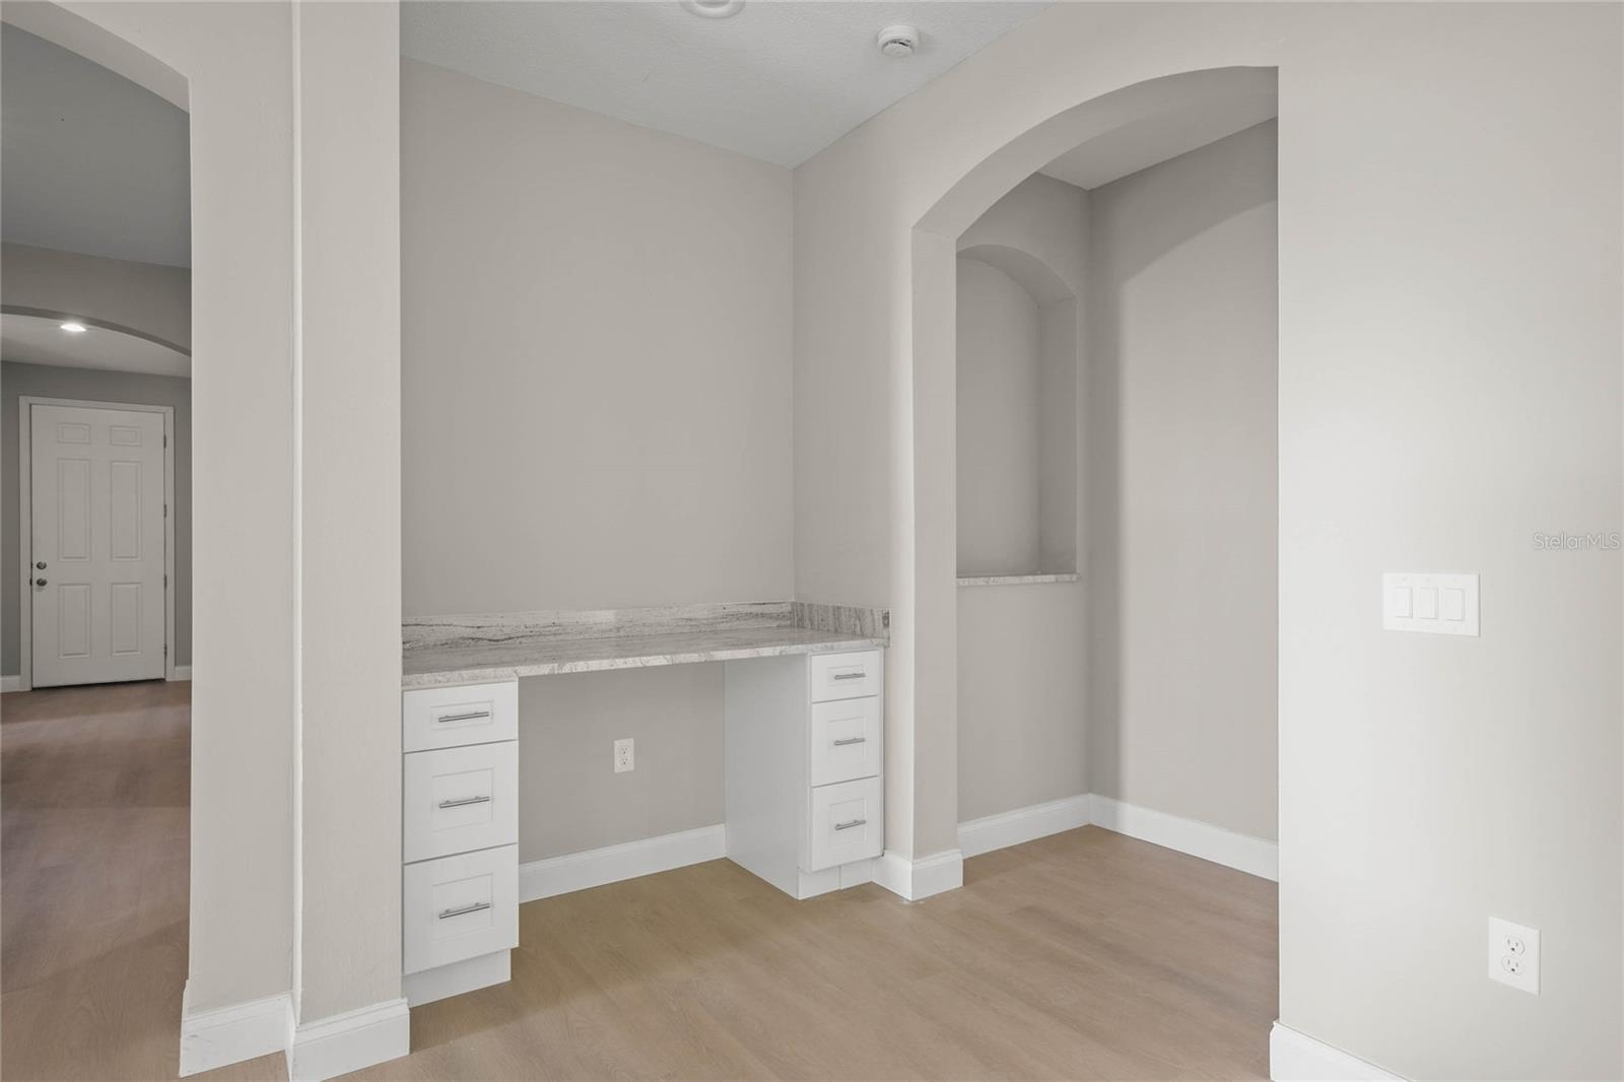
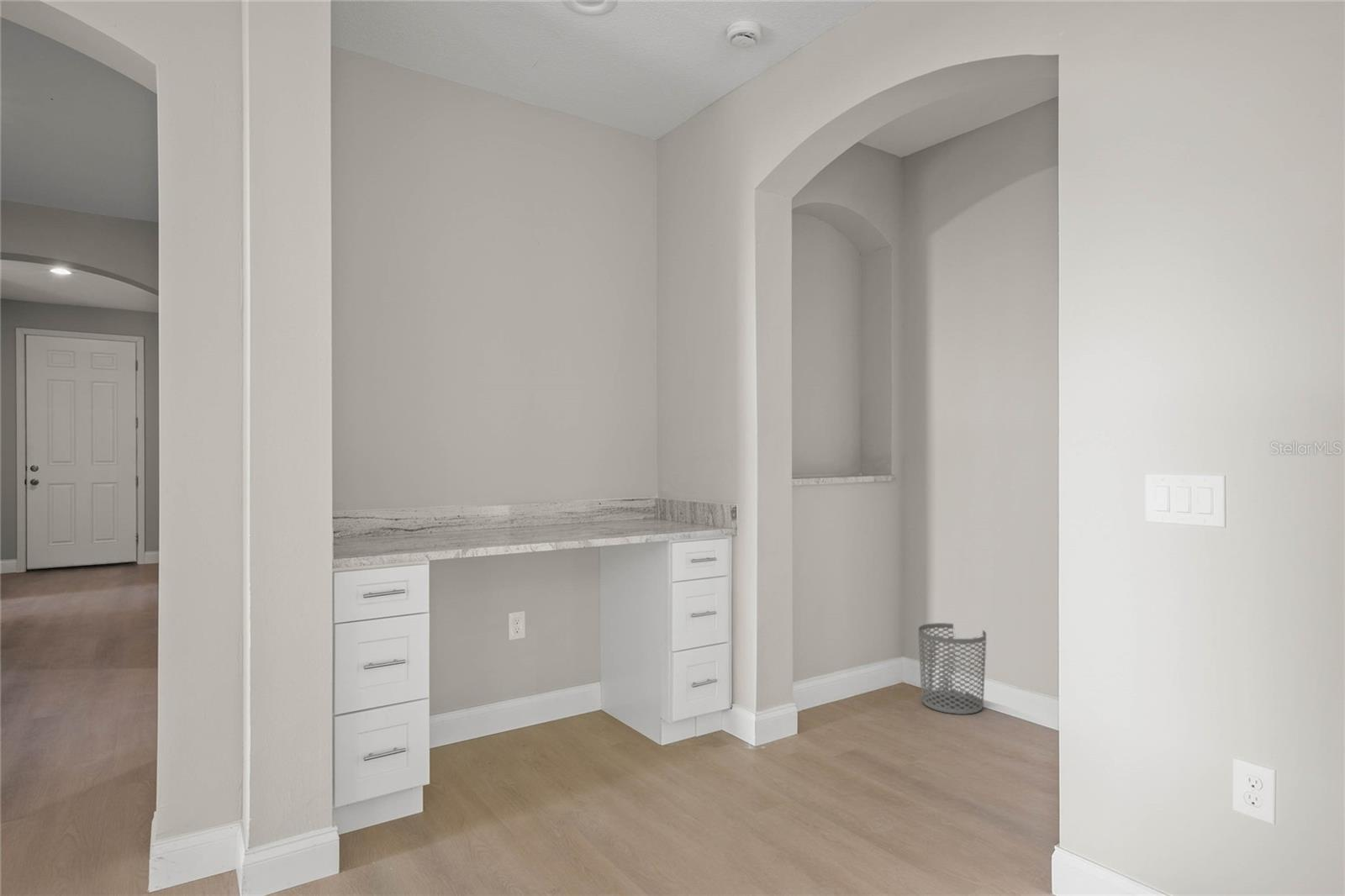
+ waste bin [917,622,987,715]
